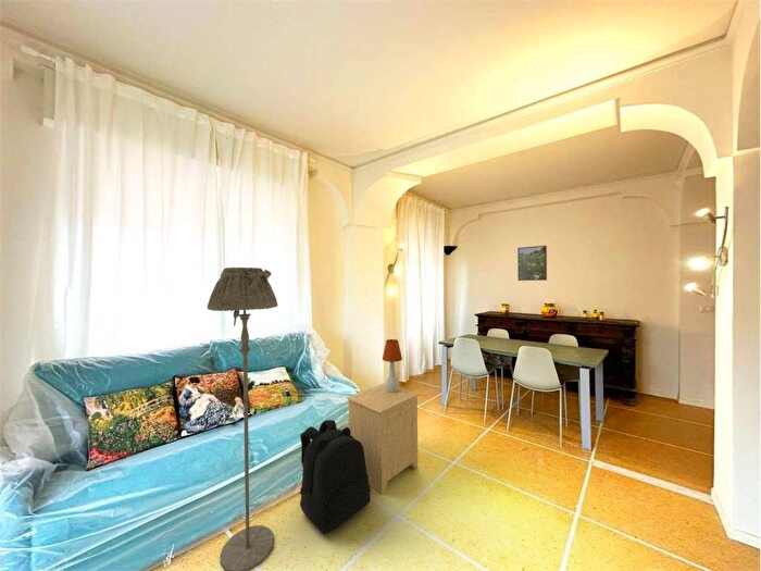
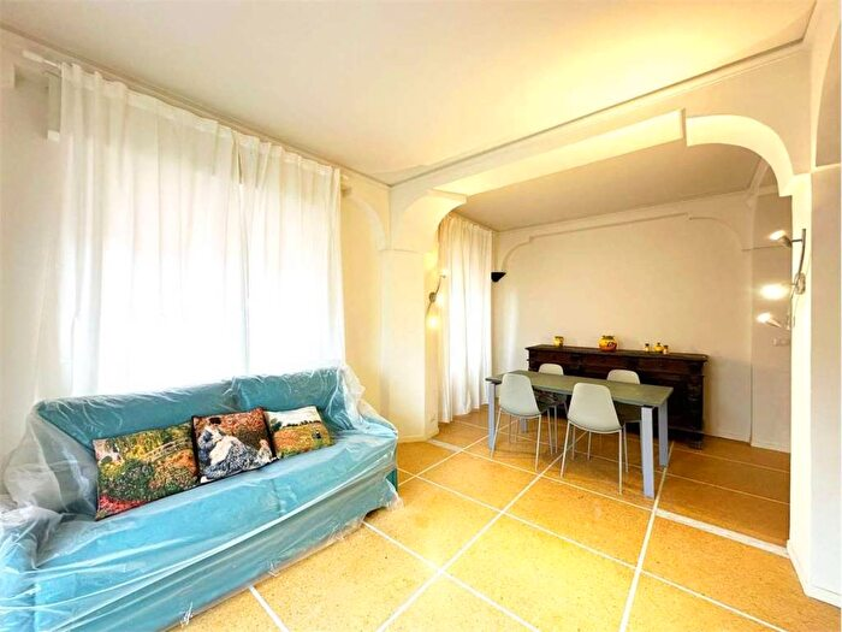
- side table [346,382,421,495]
- backpack [299,419,372,534]
- table lamp [382,338,403,393]
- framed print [516,245,548,282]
- floor lamp [207,266,279,571]
